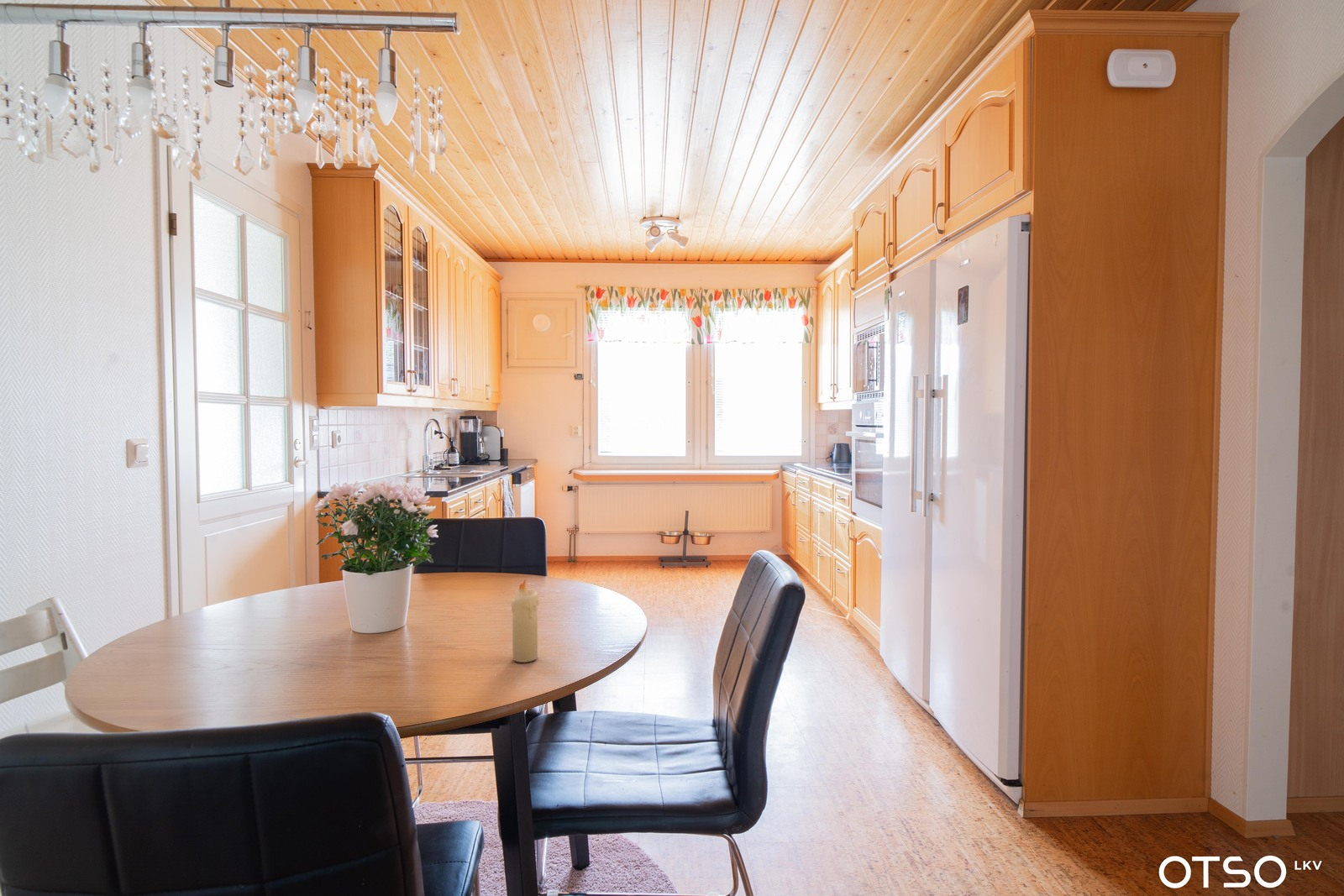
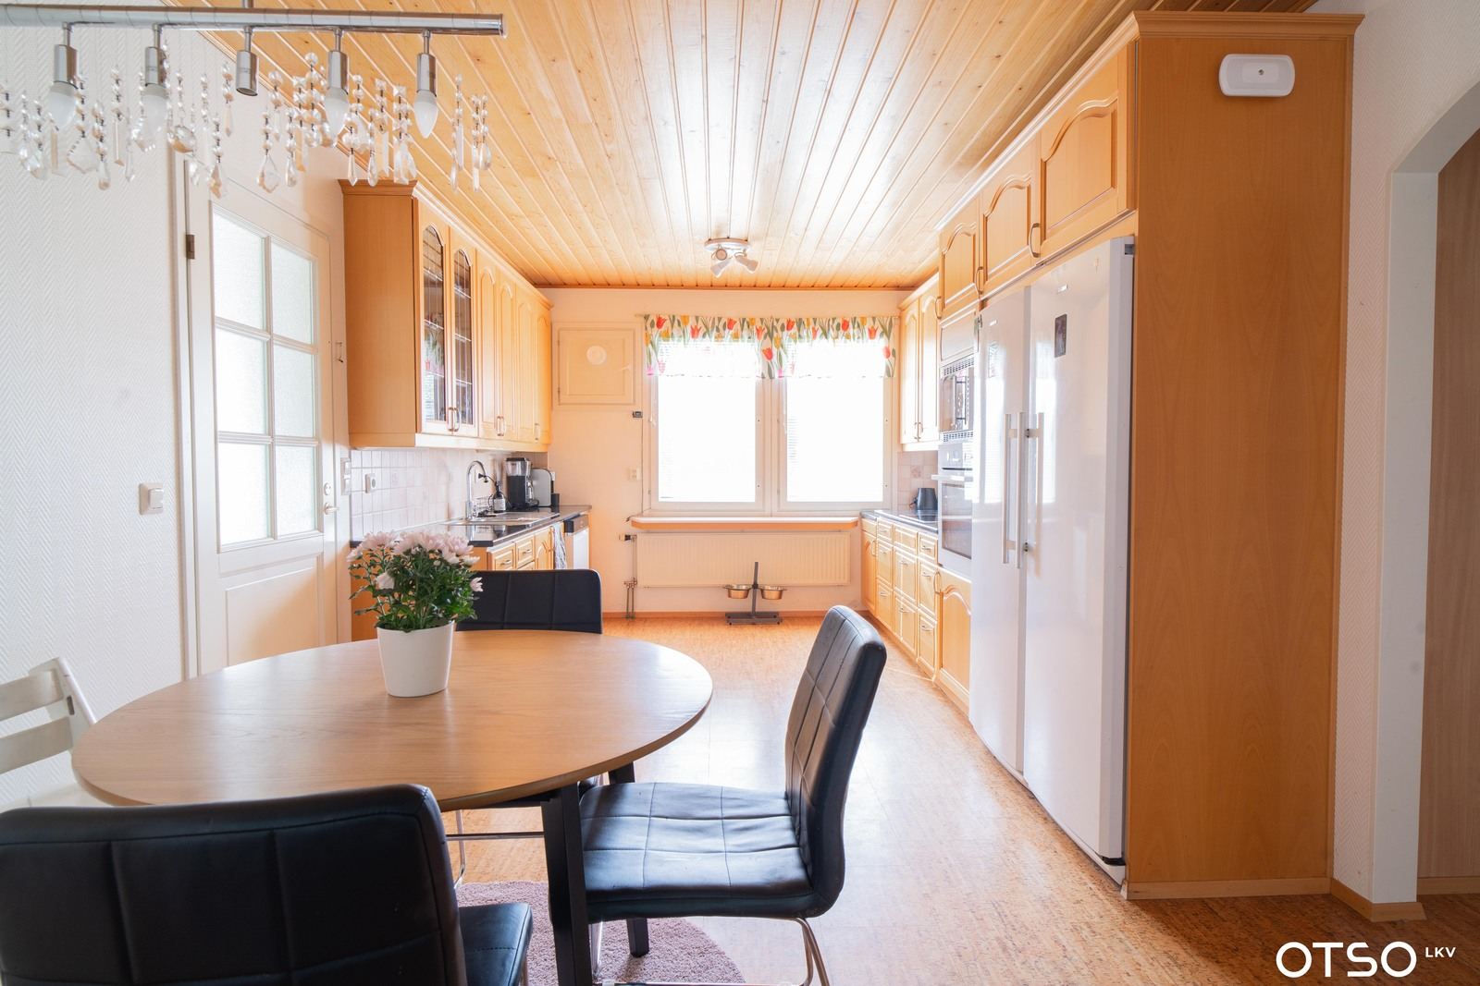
- candle [511,579,540,663]
